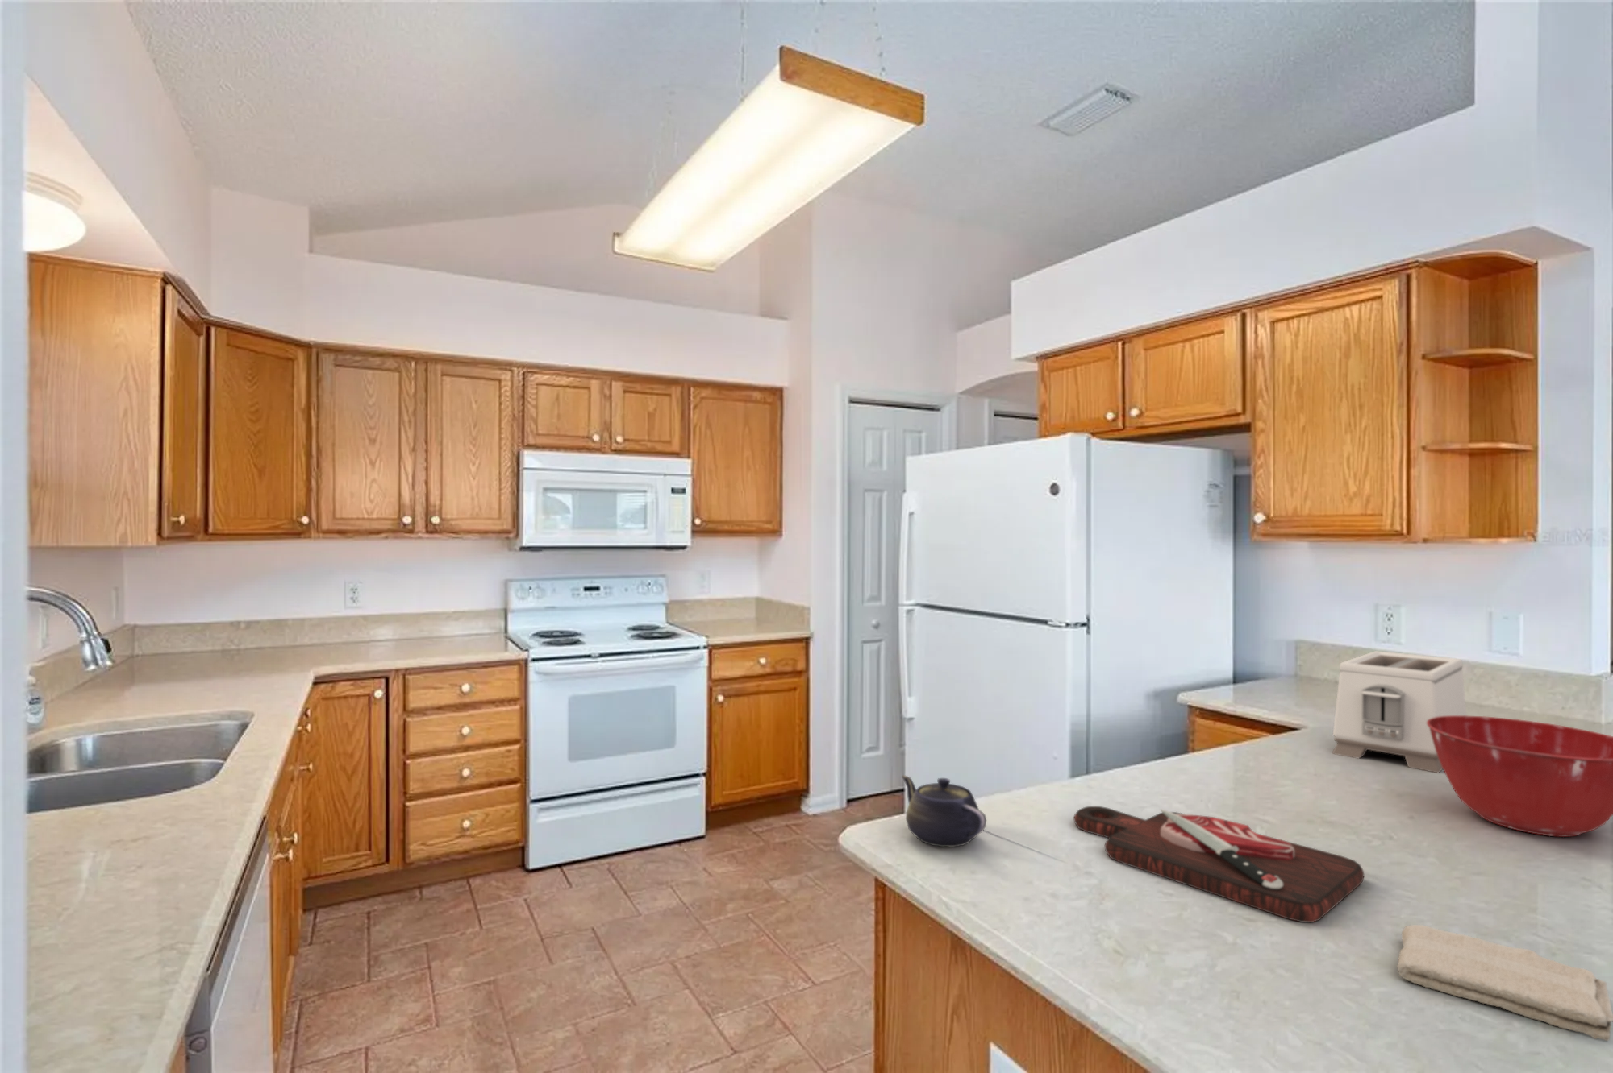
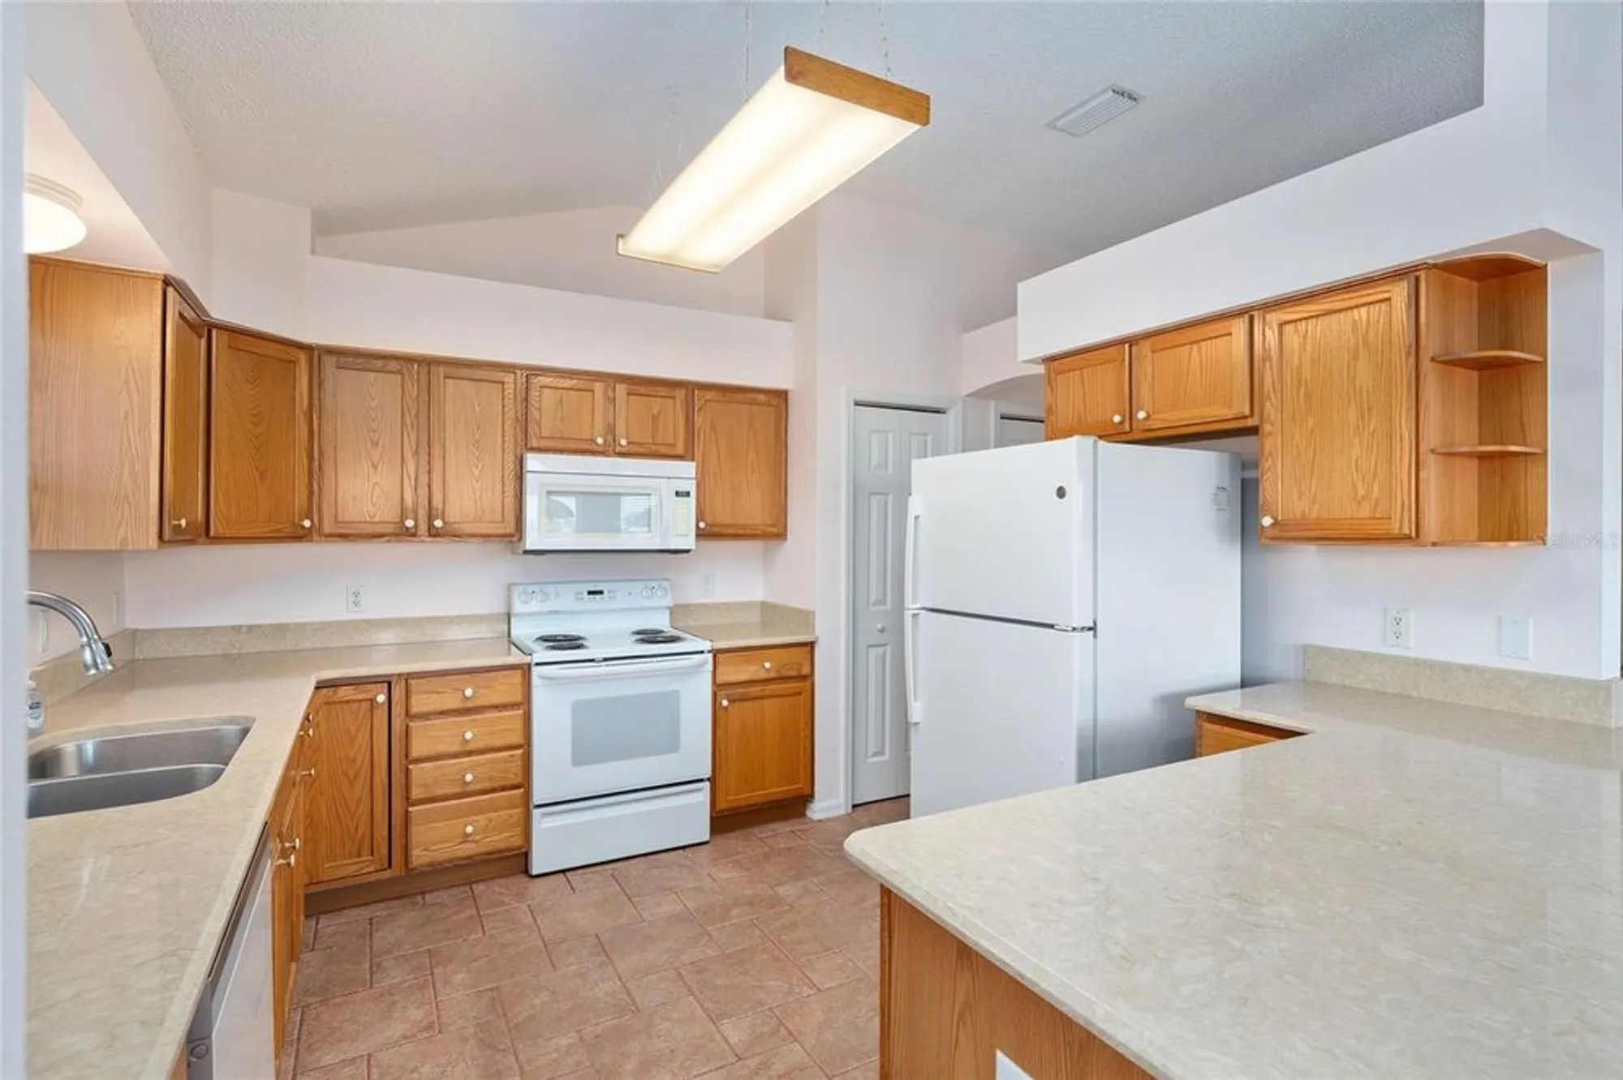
- cutting board [1073,806,1365,923]
- washcloth [1396,925,1613,1042]
- mixing bowl [1427,715,1613,838]
- teapot [901,774,987,848]
- toaster [1330,650,1468,774]
